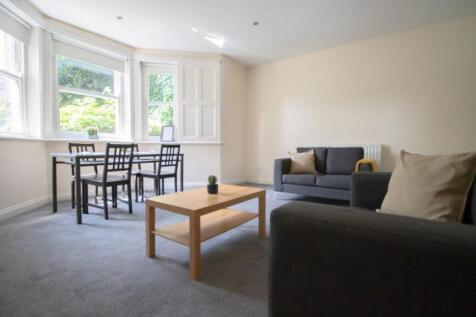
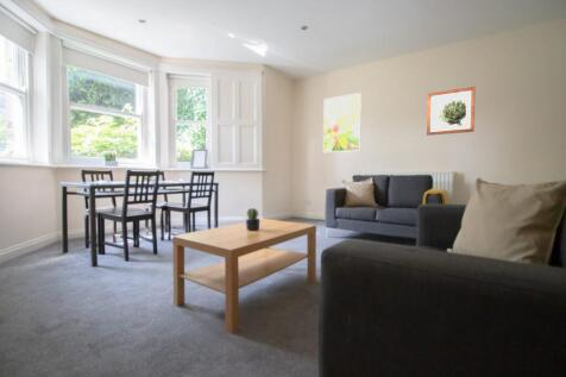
+ wall art [426,86,476,137]
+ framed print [322,92,363,153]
